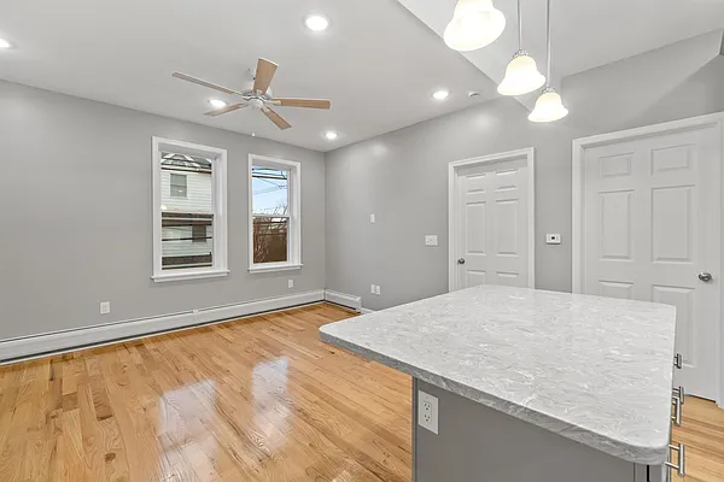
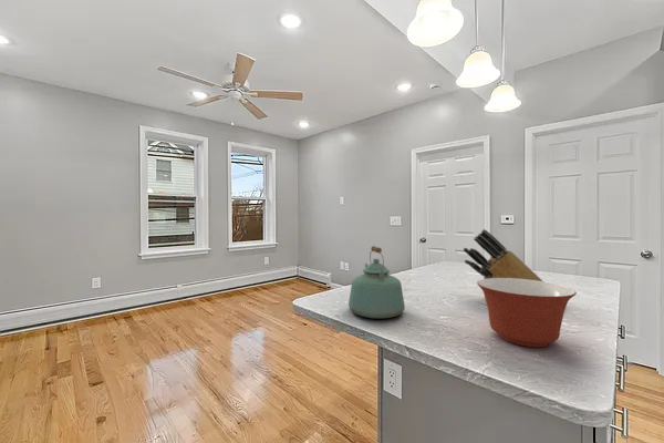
+ knife block [463,228,543,281]
+ kettle [347,245,406,320]
+ mixing bowl [476,278,578,348]
